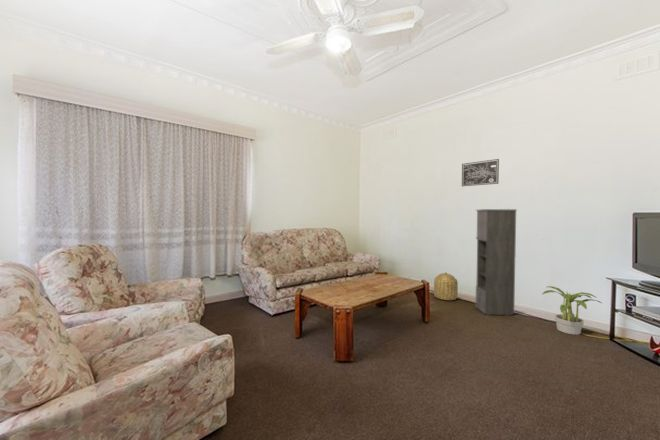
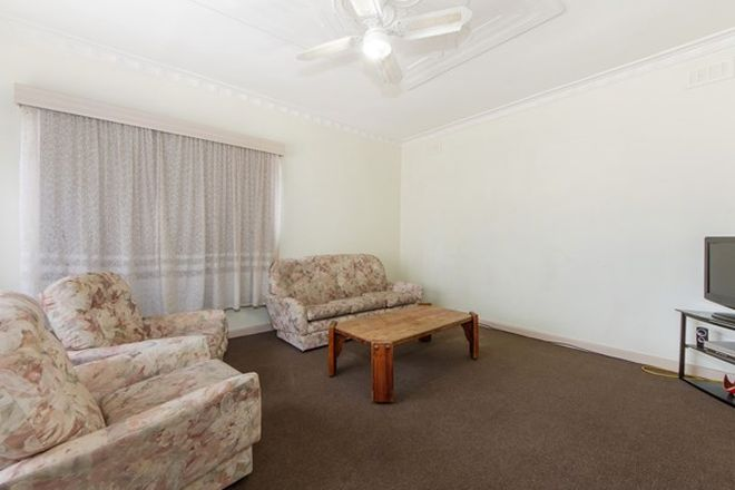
- potted plant [541,285,602,336]
- storage cabinet [475,208,518,316]
- basket [433,272,459,301]
- wall art [461,158,500,187]
